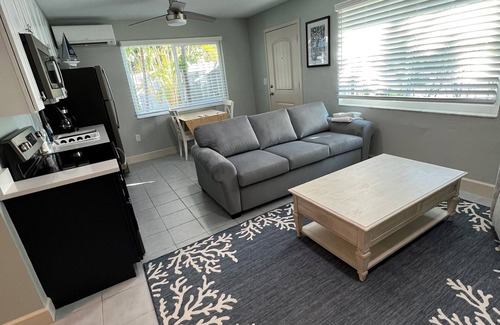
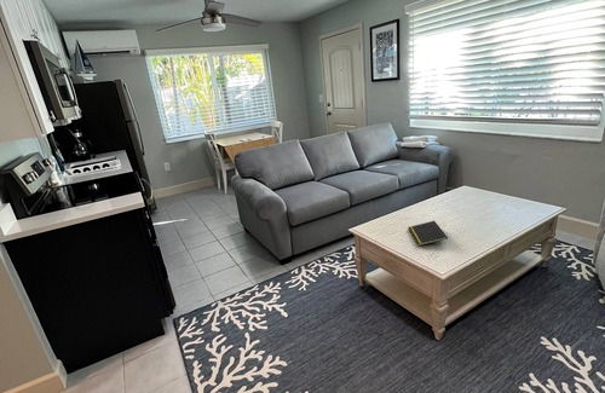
+ notepad [407,220,449,247]
